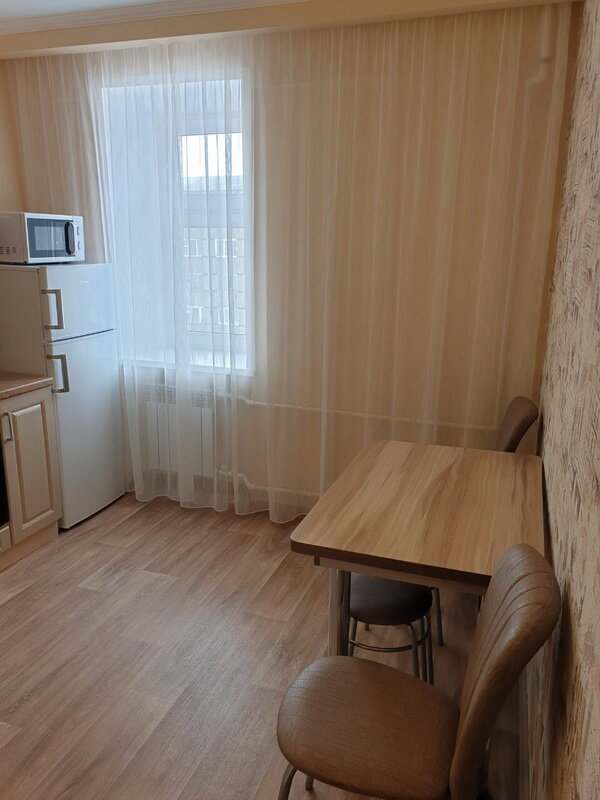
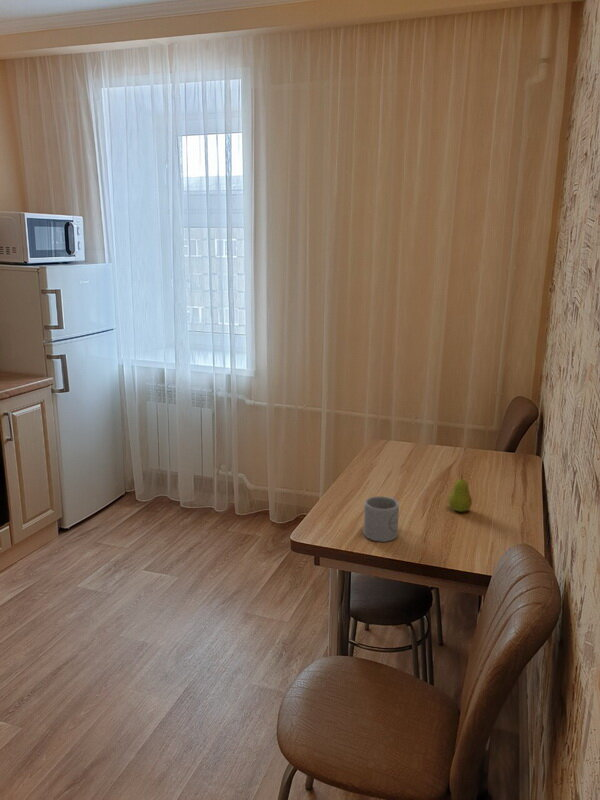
+ mug [363,495,400,543]
+ fruit [448,473,473,513]
